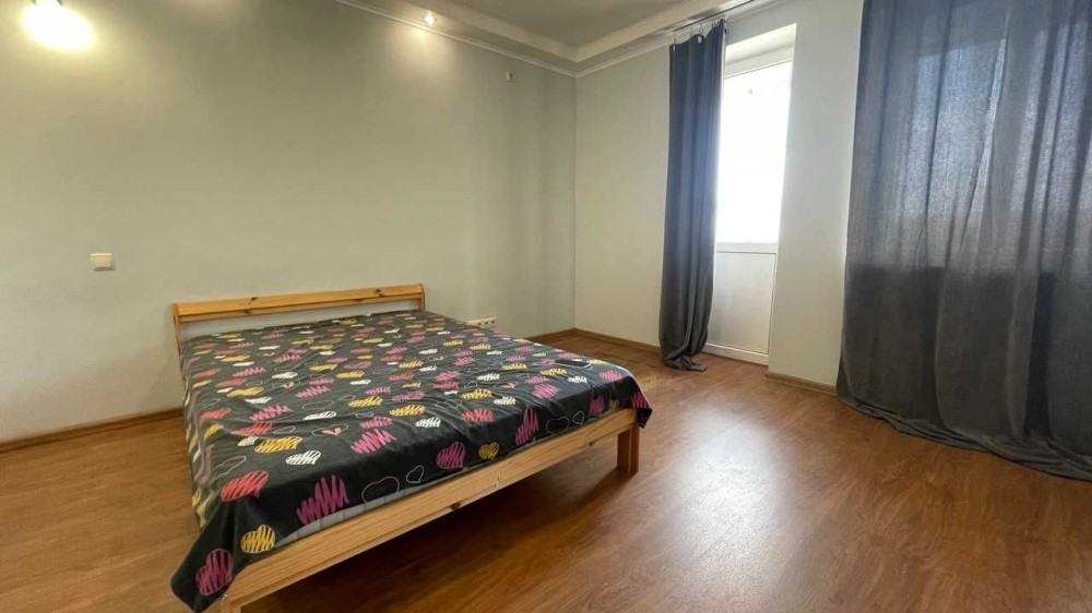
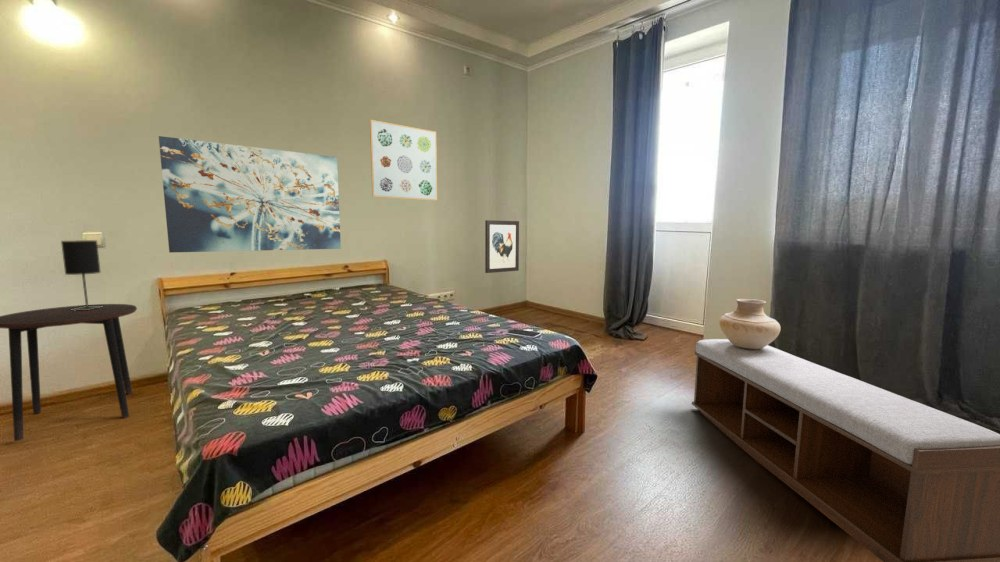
+ wall art [484,219,520,274]
+ side table [0,303,138,442]
+ vase [719,298,782,349]
+ wall art [158,135,342,254]
+ table lamp [60,239,103,311]
+ bench [691,338,1000,562]
+ wall art [369,119,438,201]
